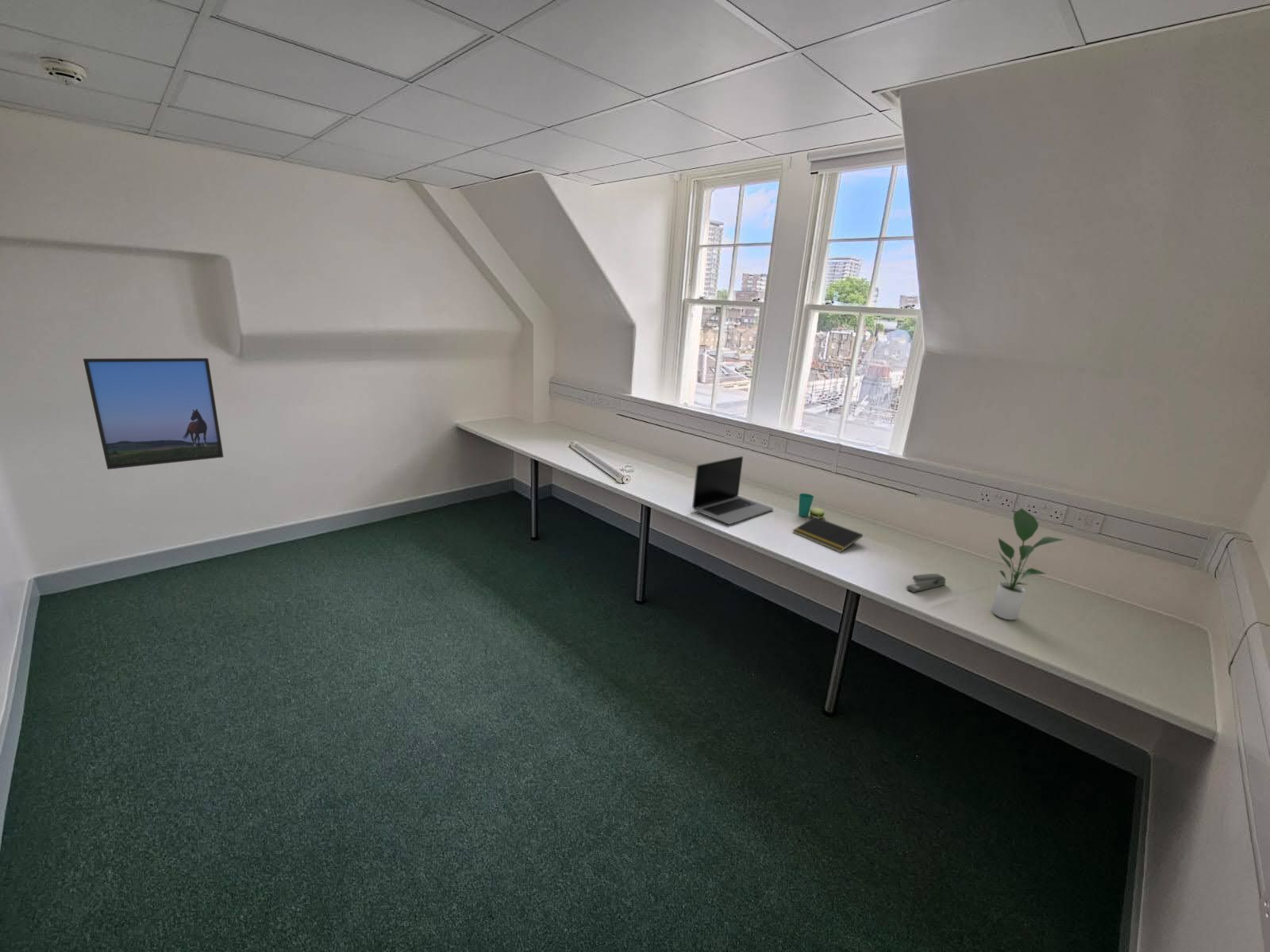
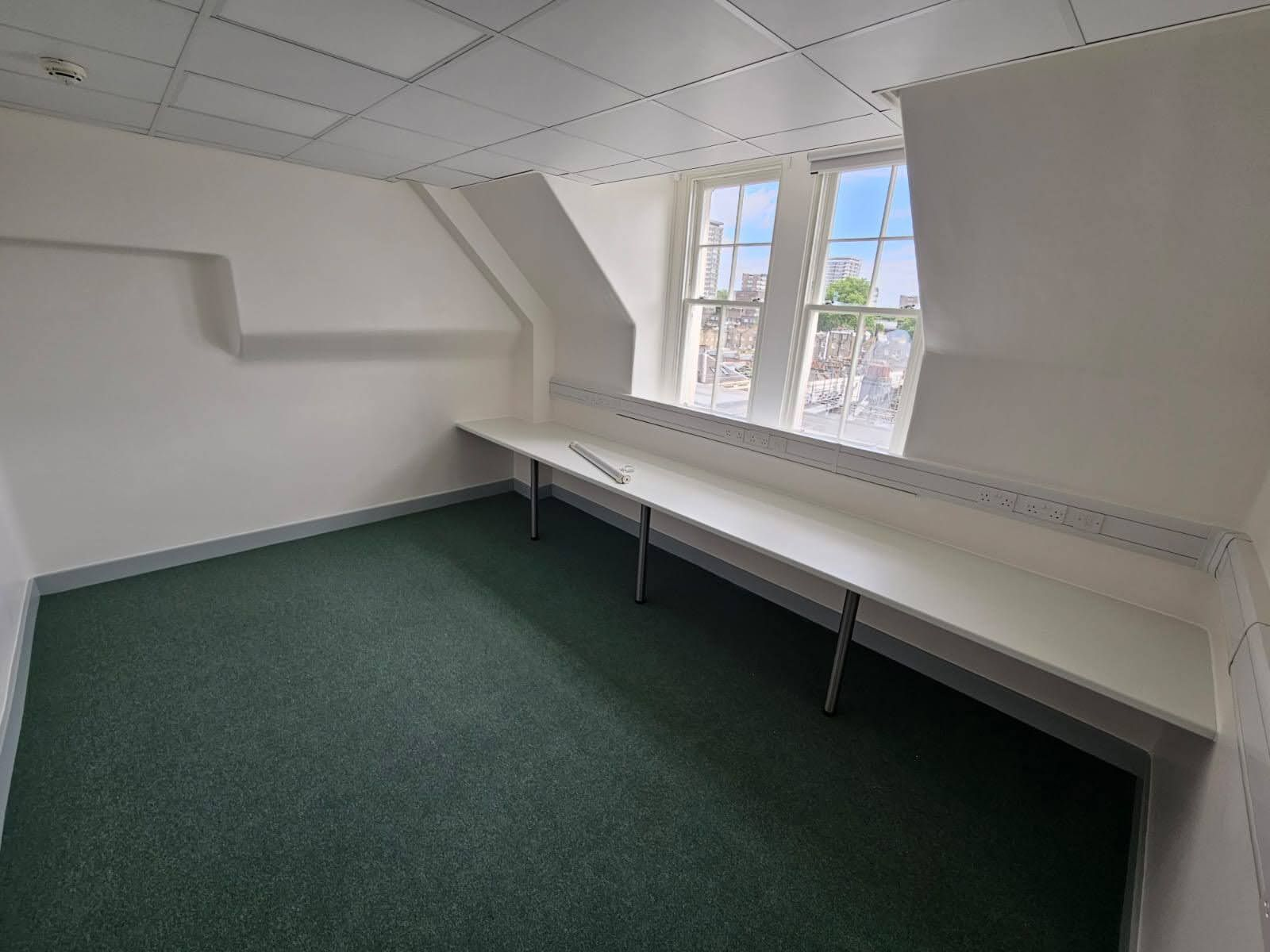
- laptop [691,455,774,525]
- stapler [906,573,946,593]
- potted plant [990,508,1064,621]
- notepad [791,516,864,553]
- cup [798,493,825,519]
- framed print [83,357,225,470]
